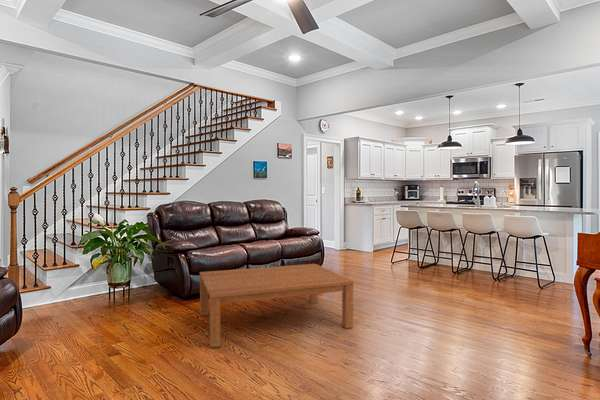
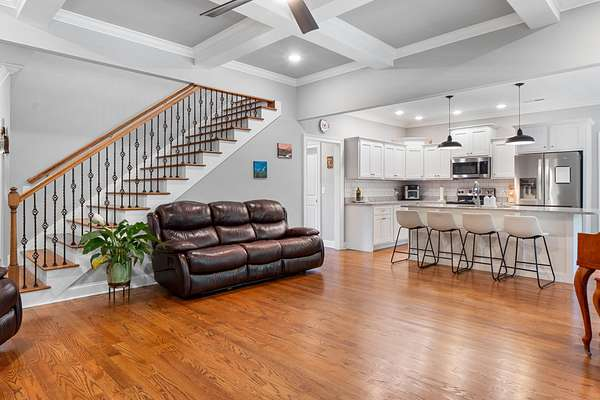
- coffee table [199,263,355,349]
